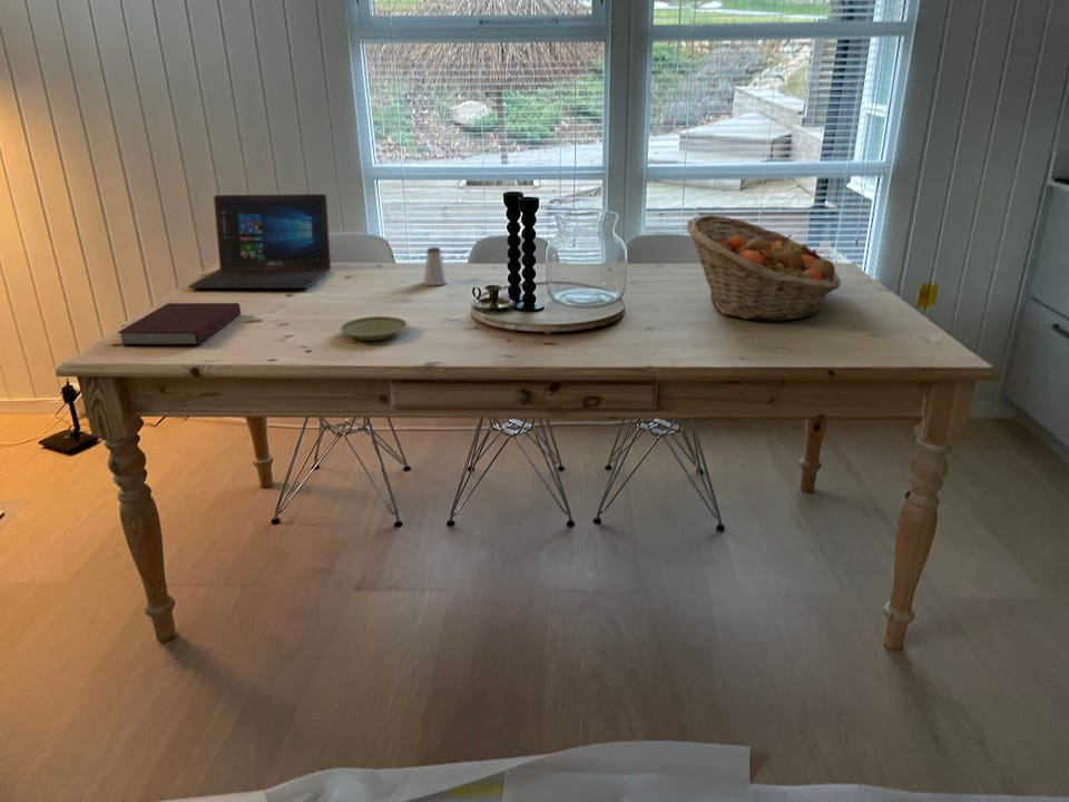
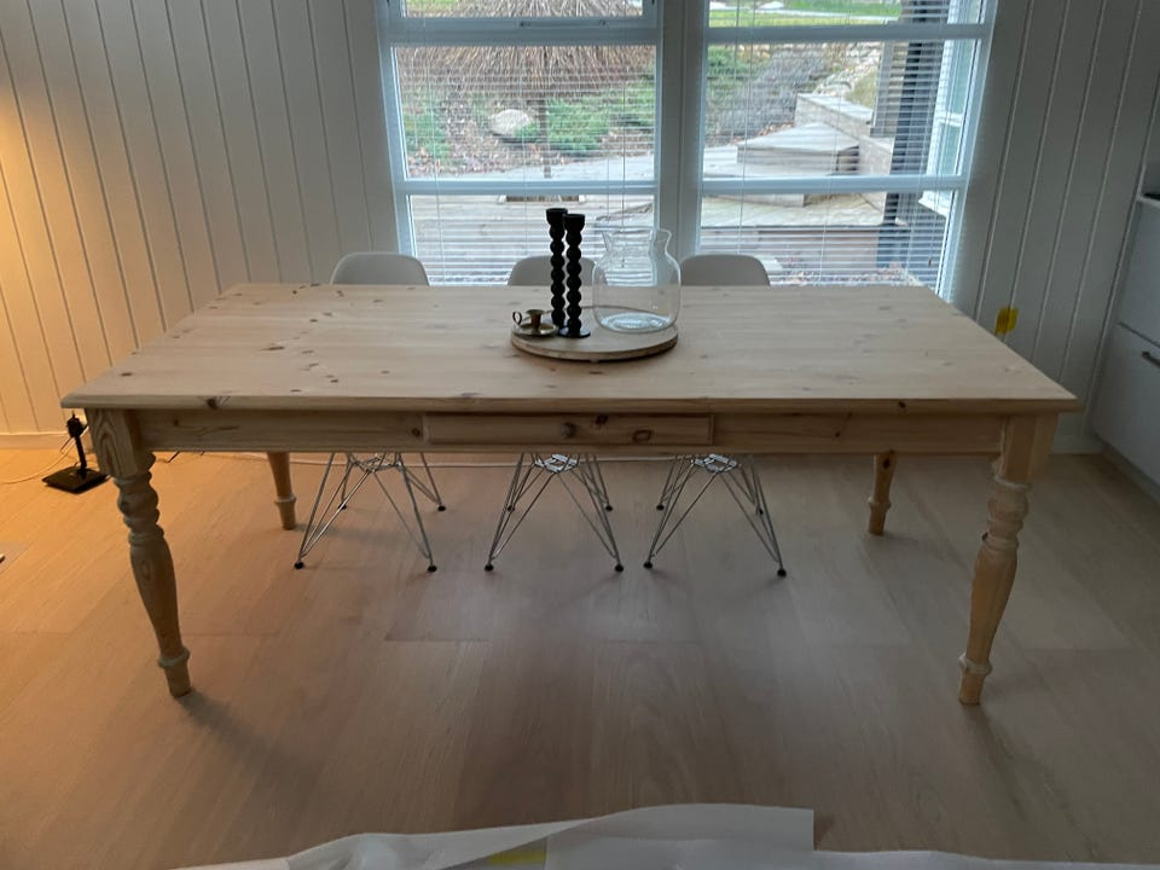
- laptop [187,193,332,290]
- plate [340,315,409,341]
- saltshaker [423,246,449,286]
- fruit basket [686,214,842,322]
- notebook [117,302,242,346]
